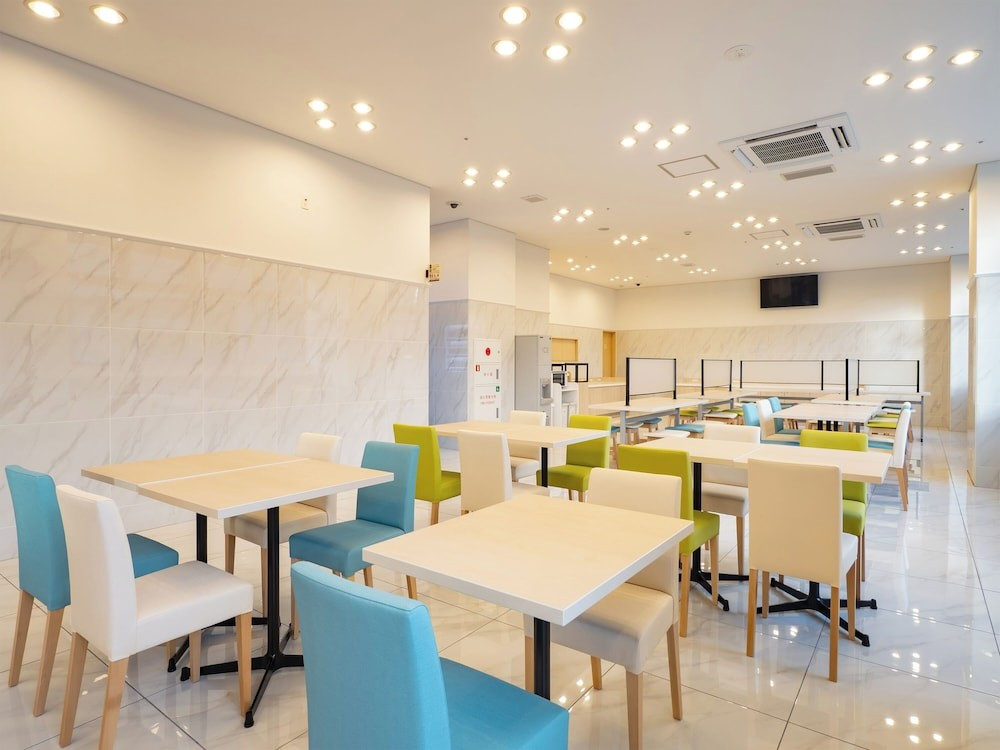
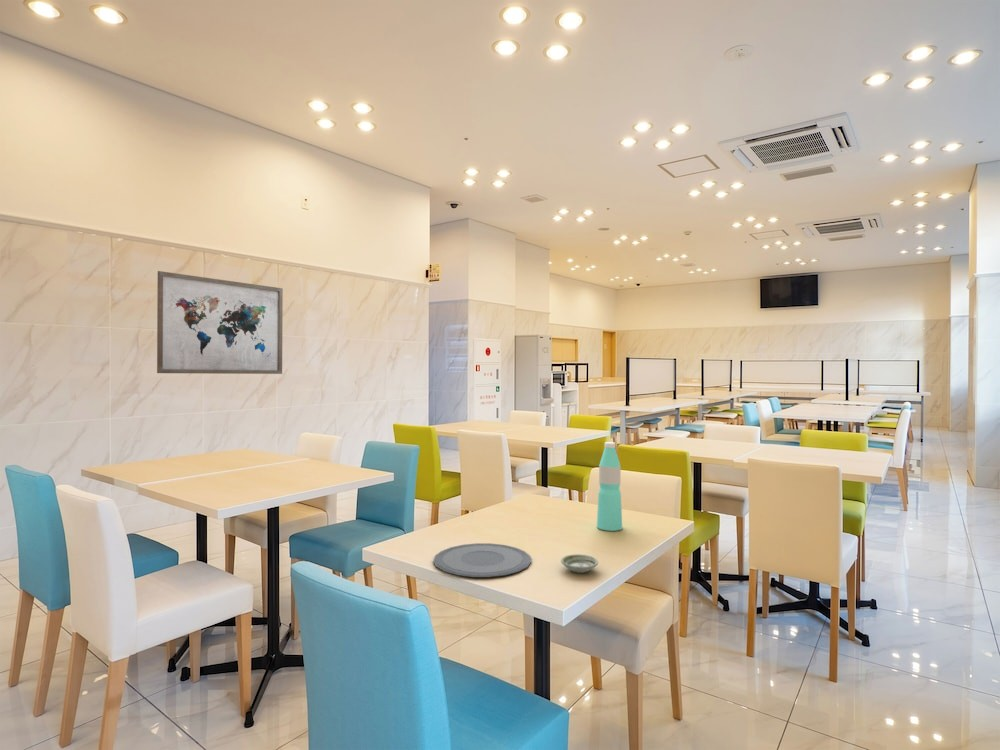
+ plate [432,542,532,579]
+ saucer [560,553,599,574]
+ water bottle [596,441,623,532]
+ wall art [156,270,284,375]
